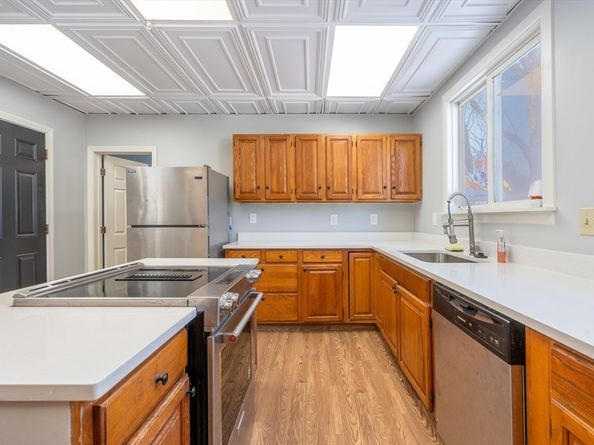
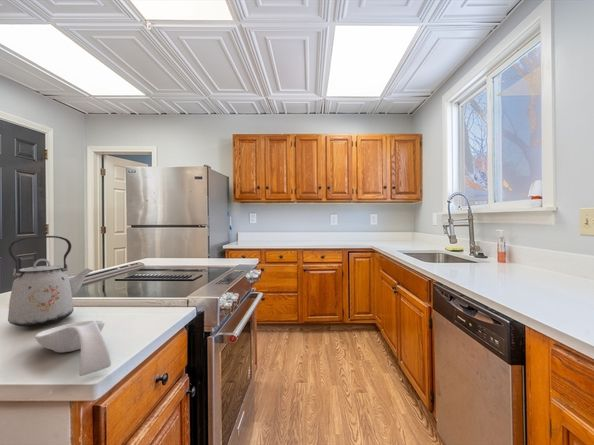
+ spoon rest [34,320,112,377]
+ kettle [7,235,94,327]
